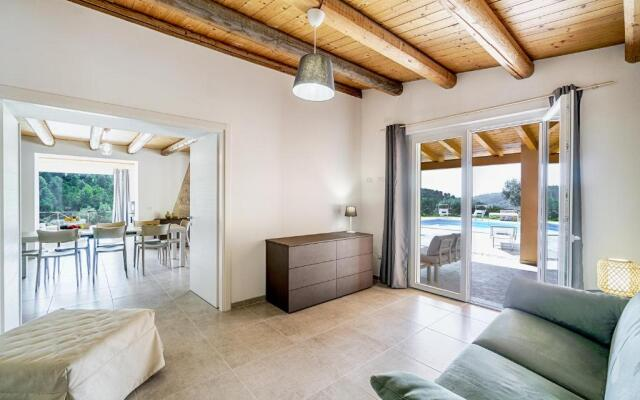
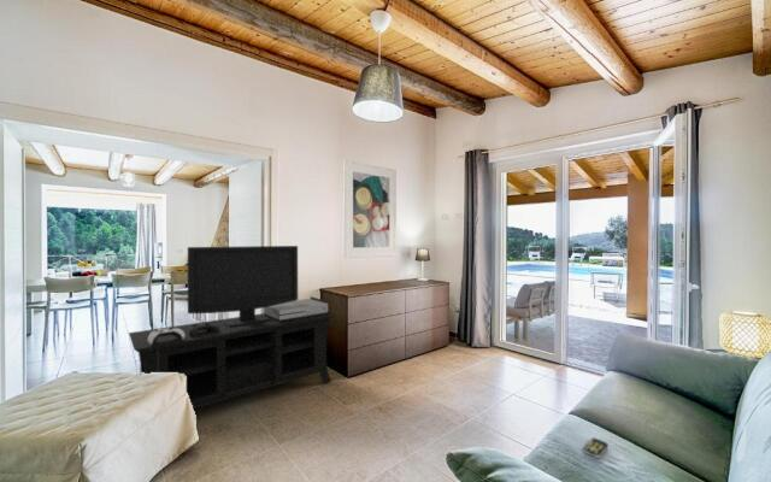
+ media console [128,245,337,410]
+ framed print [342,159,398,259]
+ remote control [582,436,610,459]
